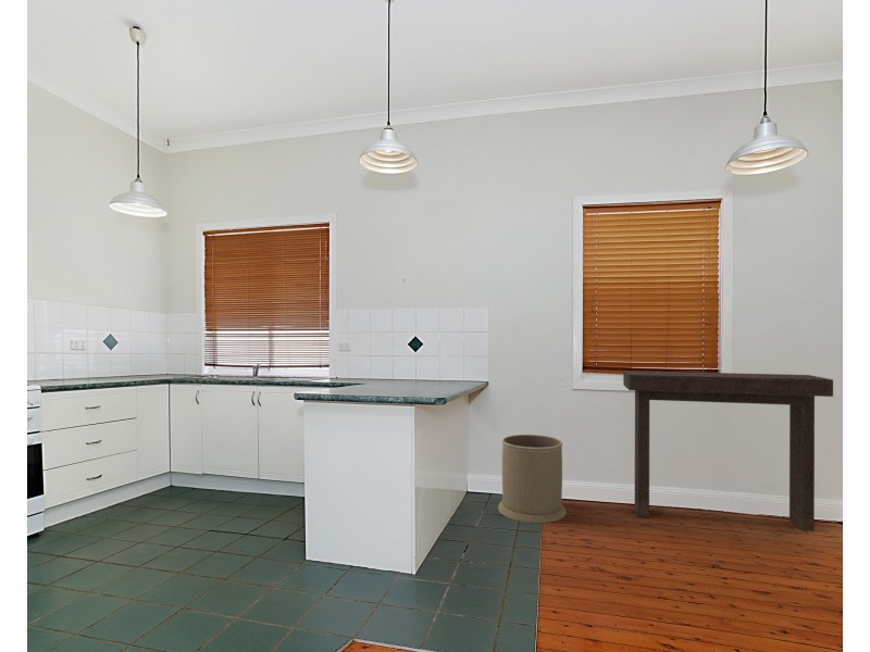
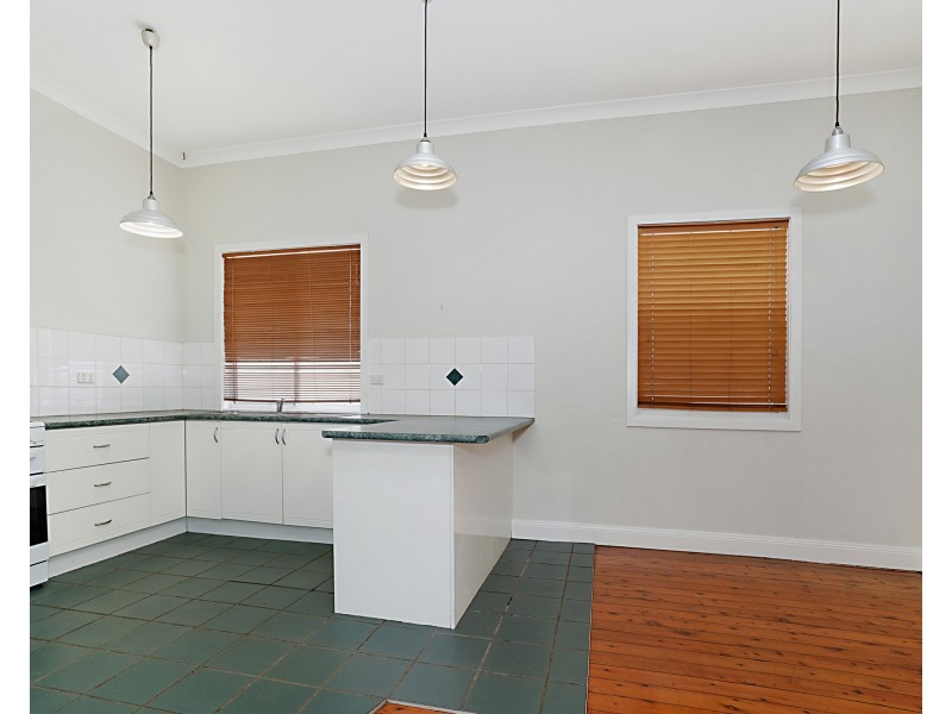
- console table [622,369,834,532]
- trash can [497,434,567,524]
